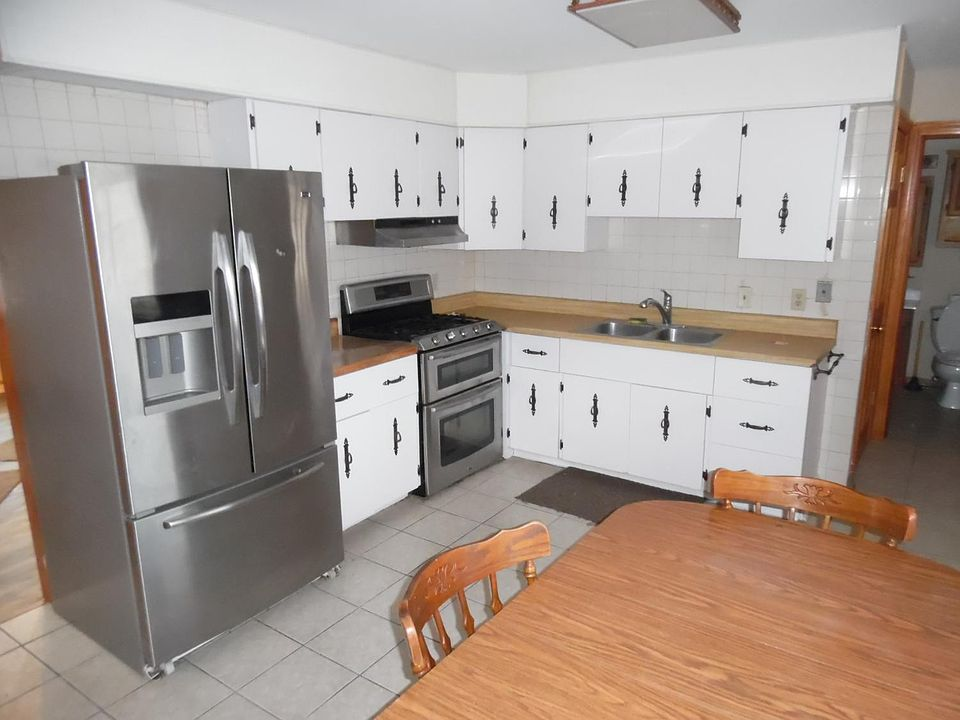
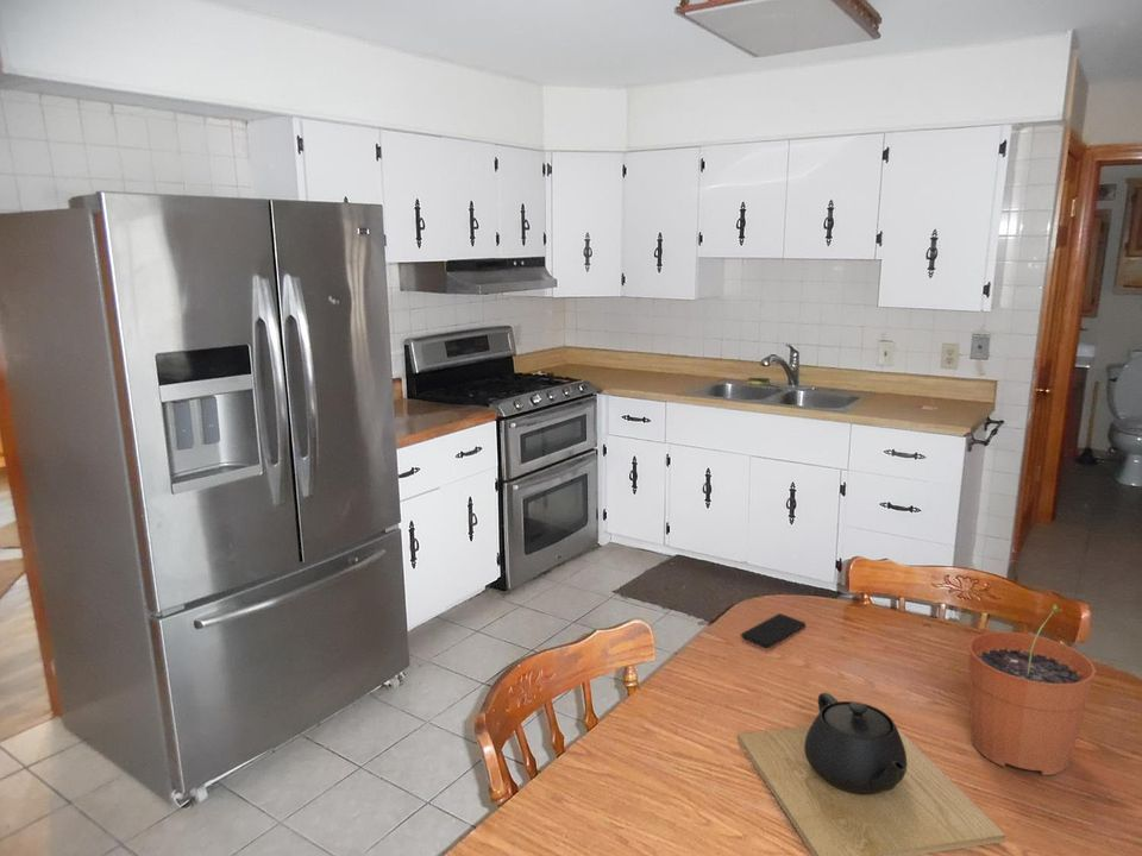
+ smartphone [740,612,807,649]
+ plant pot [967,603,1097,776]
+ teapot [736,692,1006,856]
